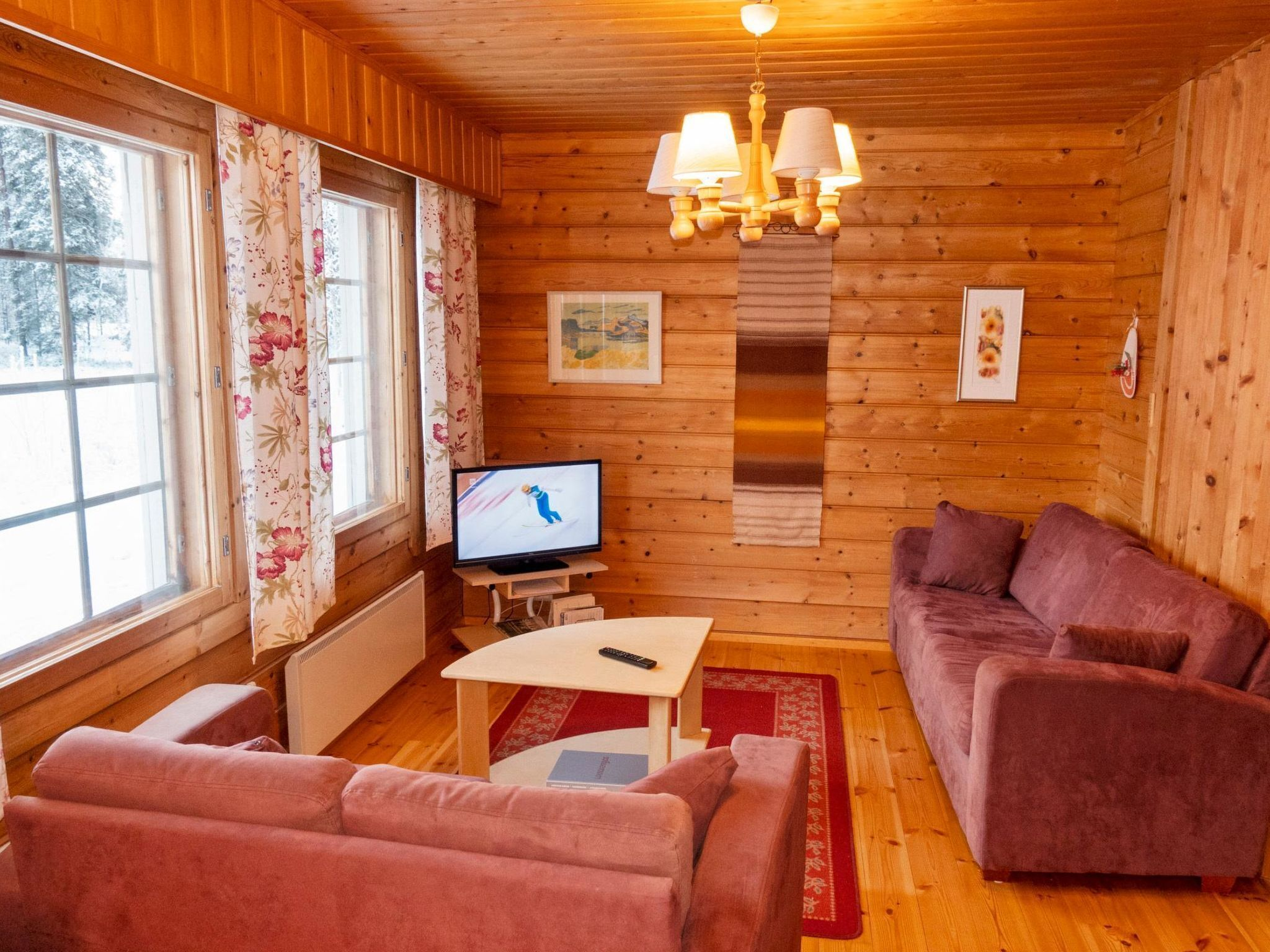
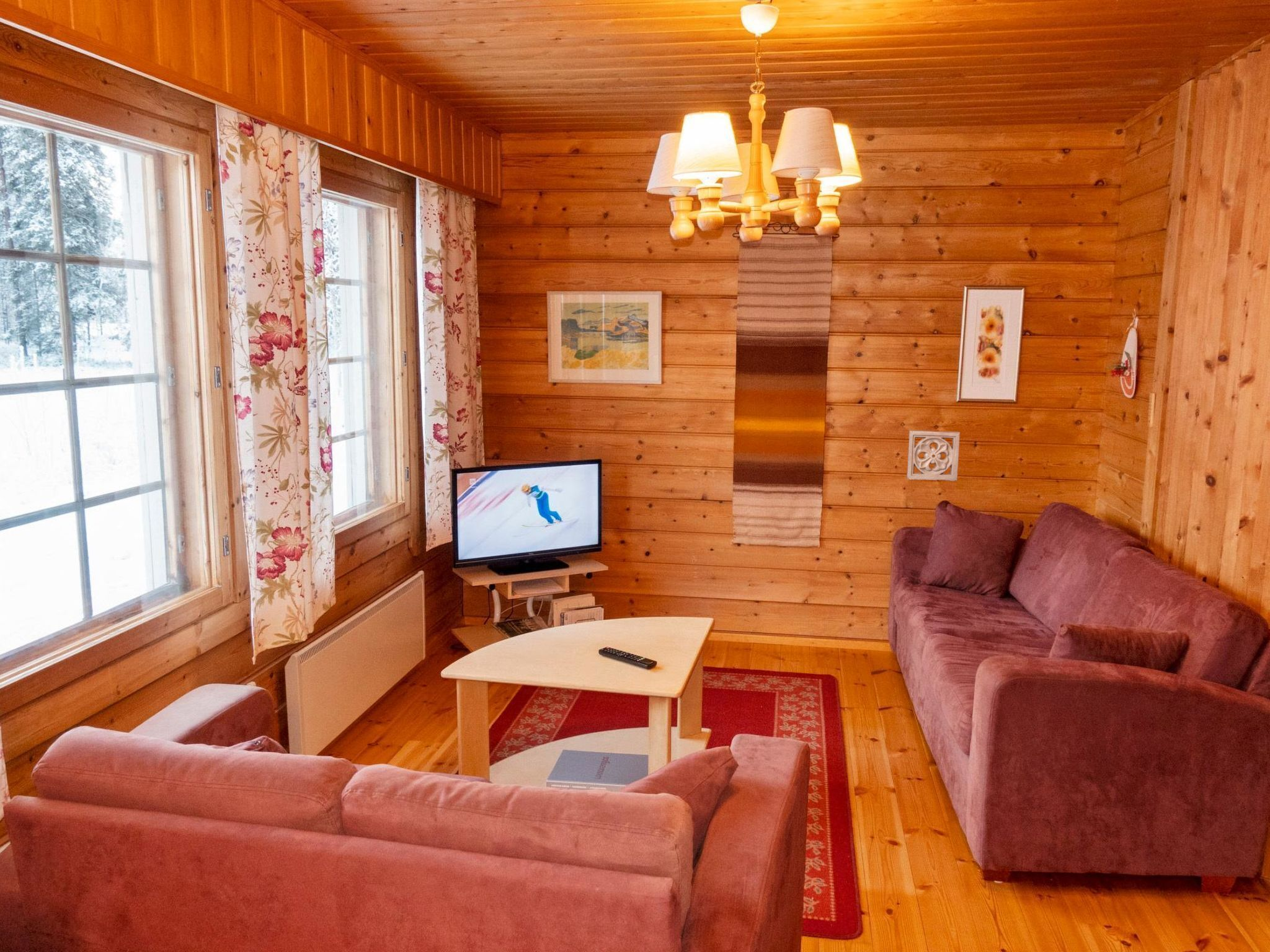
+ wall ornament [906,430,961,482]
